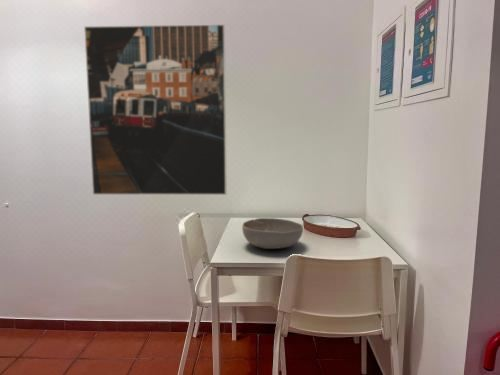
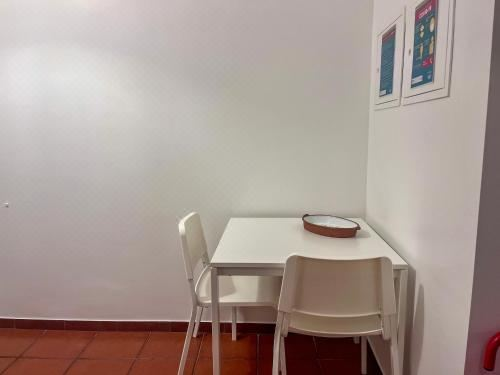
- bowl [241,217,304,250]
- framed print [83,23,228,196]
